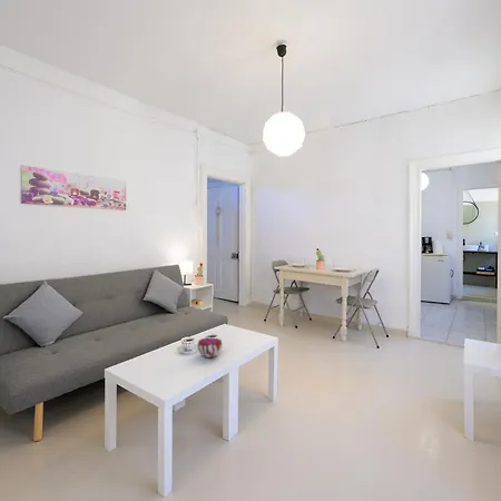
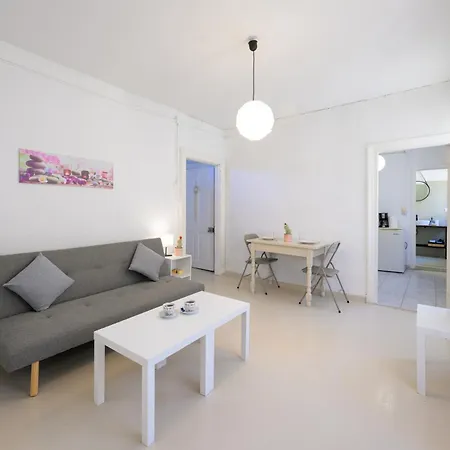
- decorative bowl [197,337,223,358]
